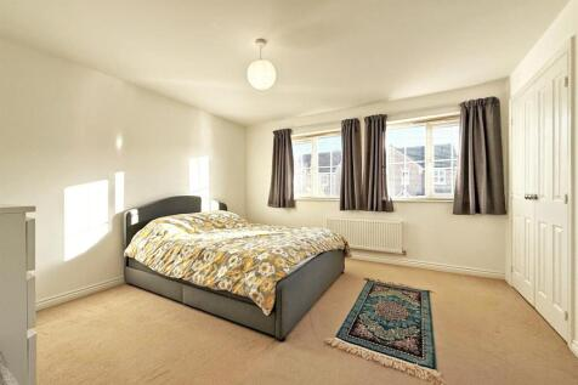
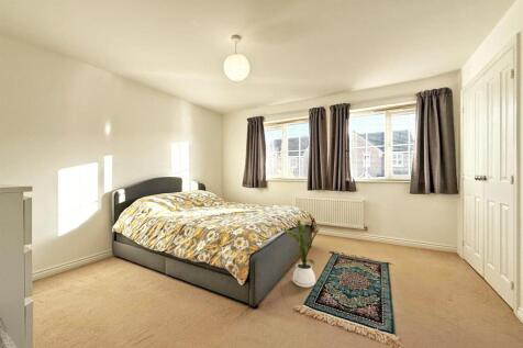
+ house plant [283,218,322,289]
